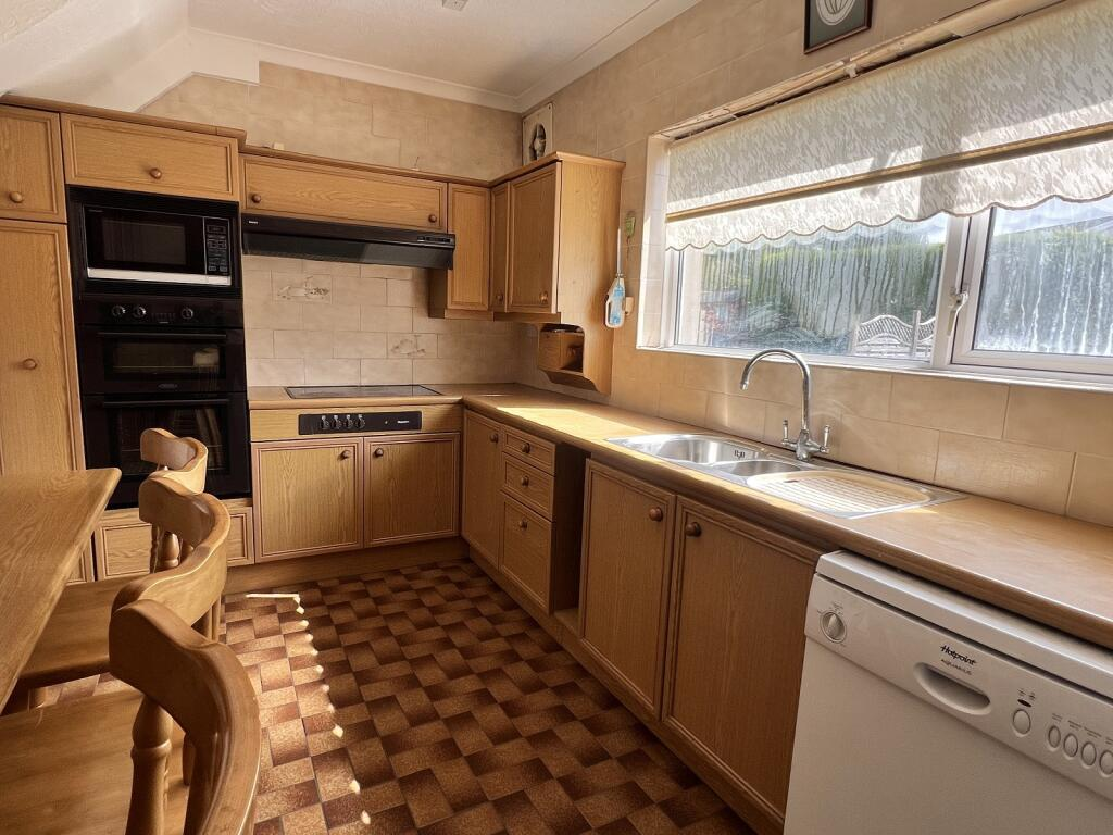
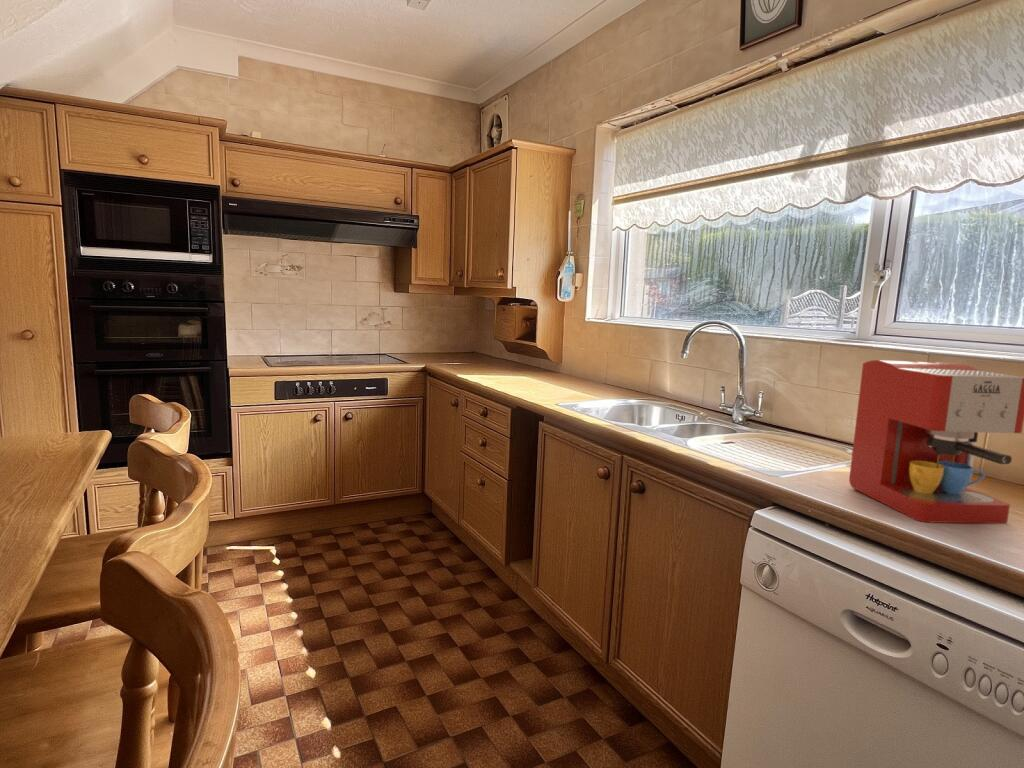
+ coffee maker [848,359,1024,525]
